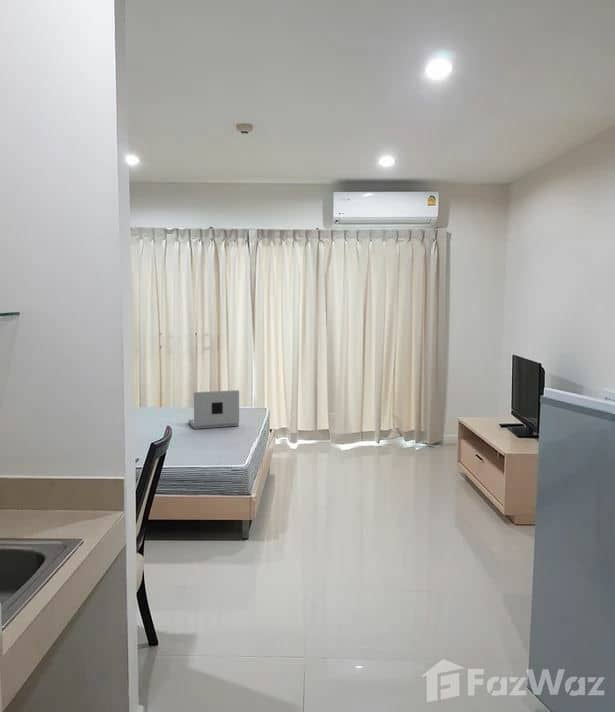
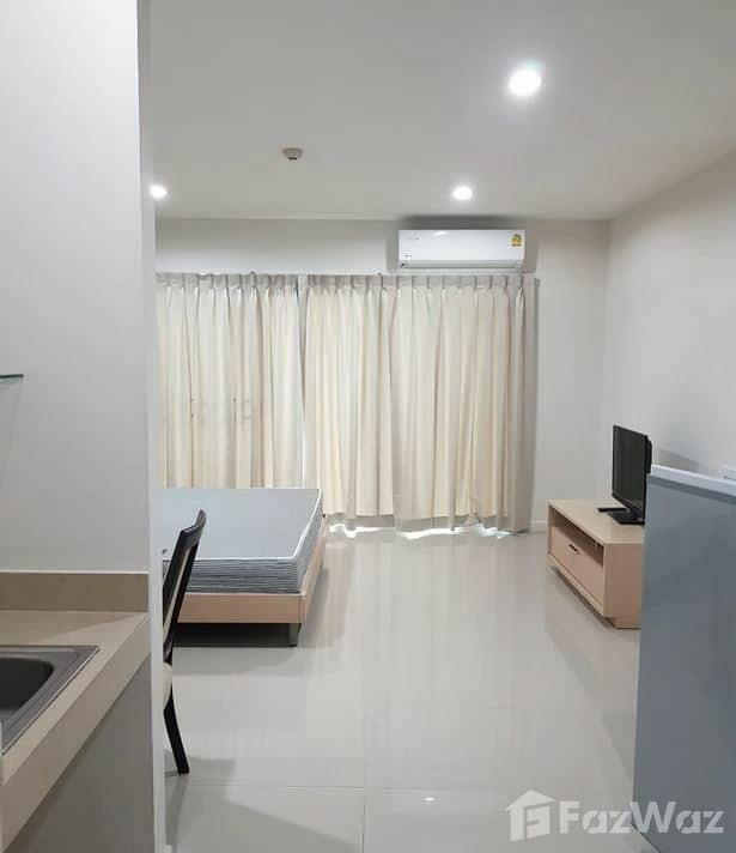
- laptop [187,389,240,430]
